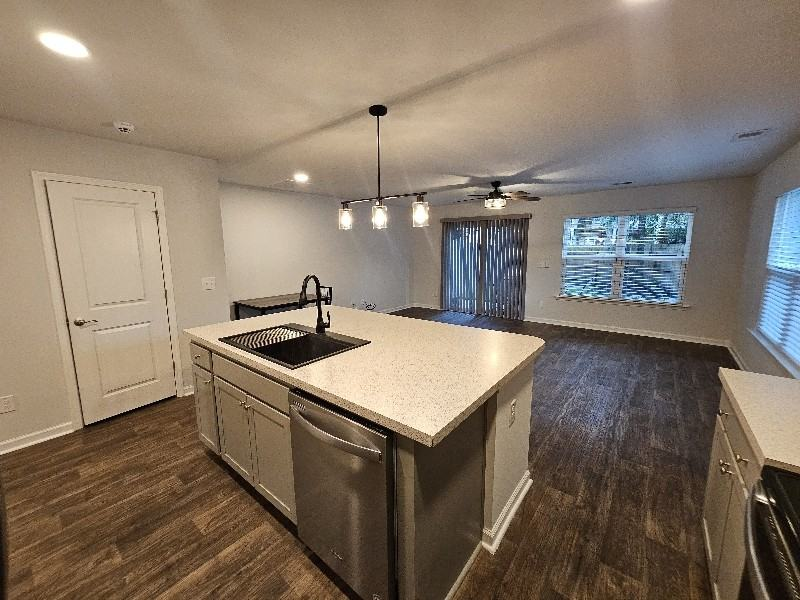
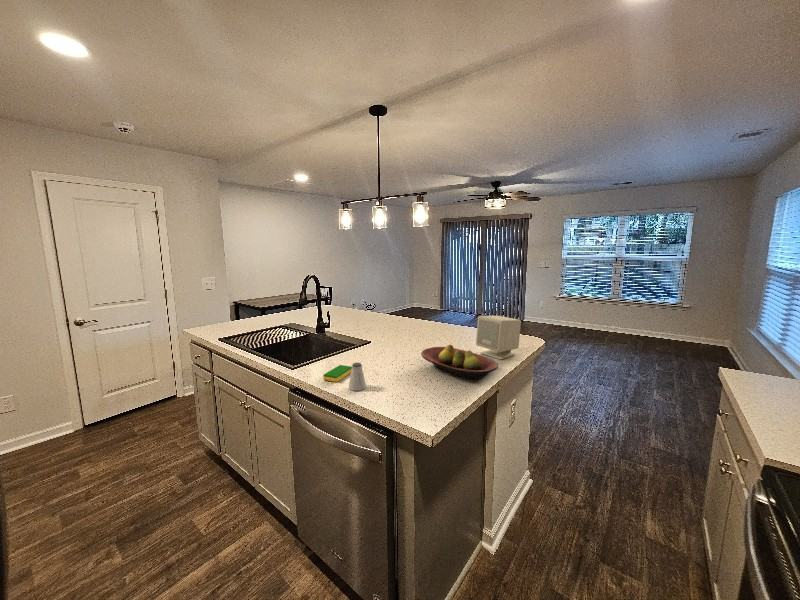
+ fruit bowl [420,344,499,380]
+ dish sponge [322,364,352,383]
+ saltshaker [348,362,367,392]
+ speaker [475,315,522,360]
